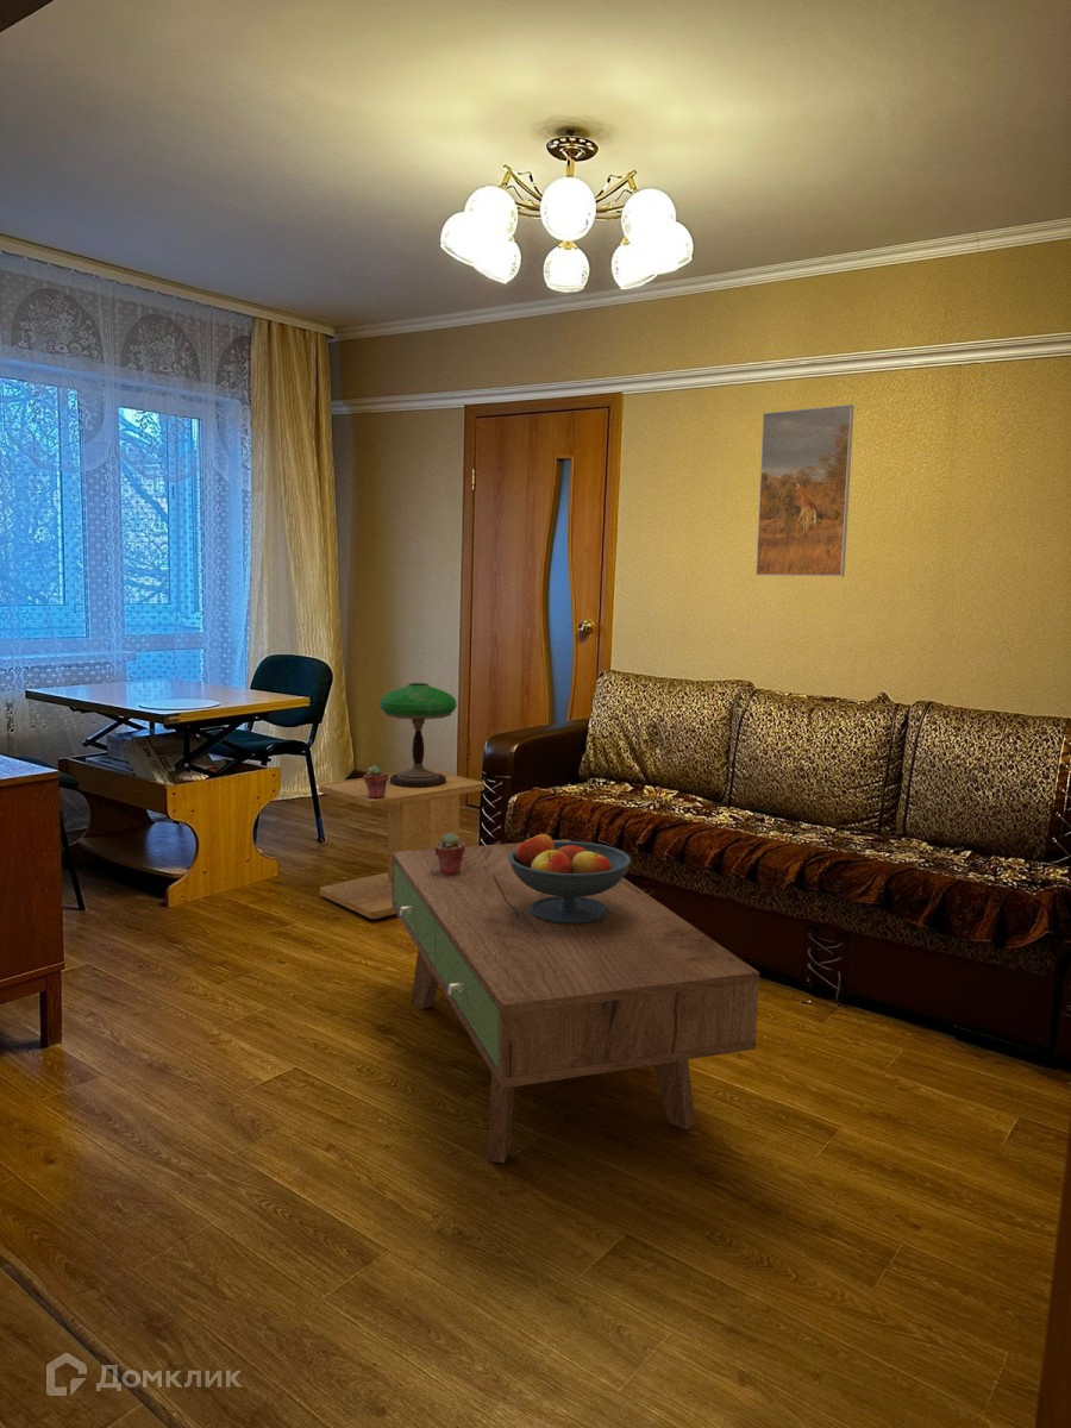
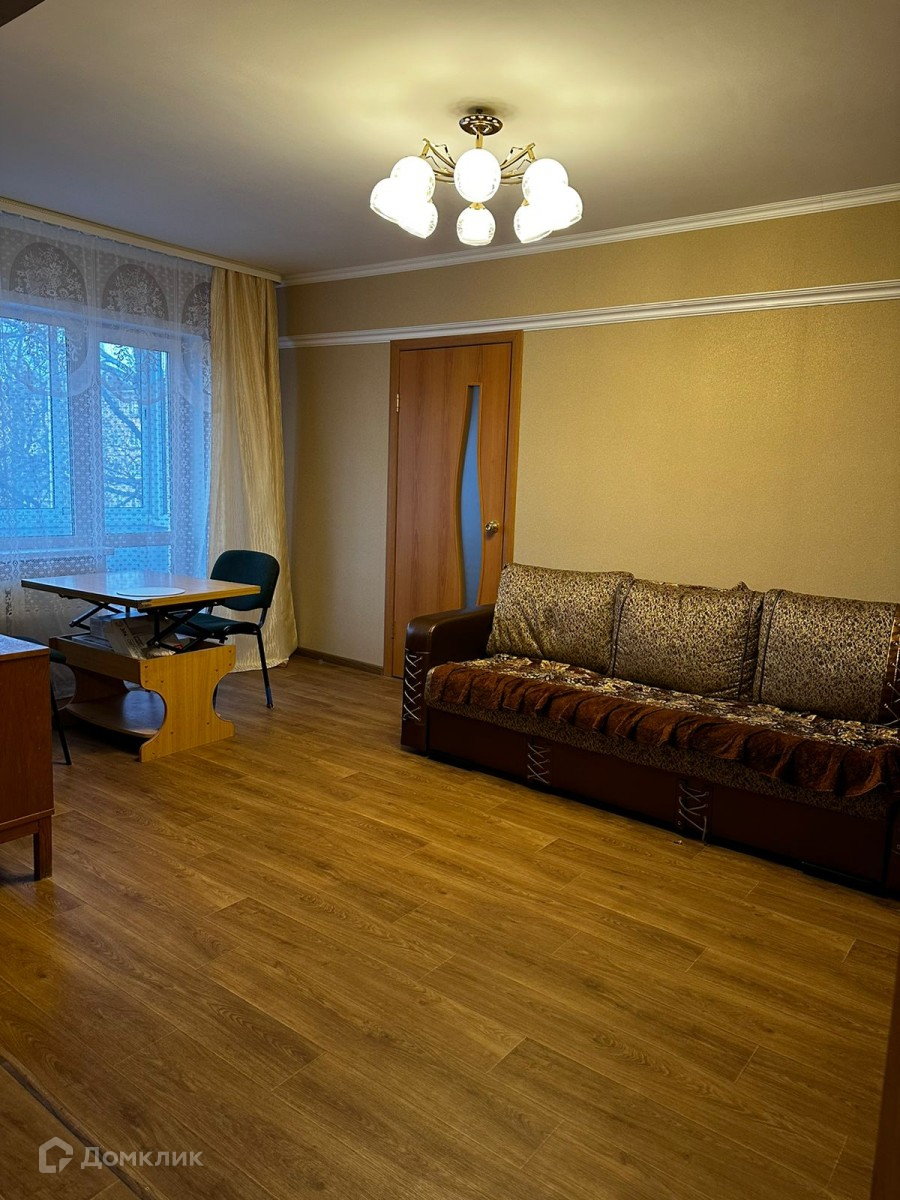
- potted succulent [434,833,466,875]
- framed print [754,403,856,577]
- fruit bowl [508,833,632,923]
- coffee table [393,838,760,1164]
- side table [318,768,486,920]
- potted succulent [363,764,389,798]
- table lamp [378,682,458,788]
